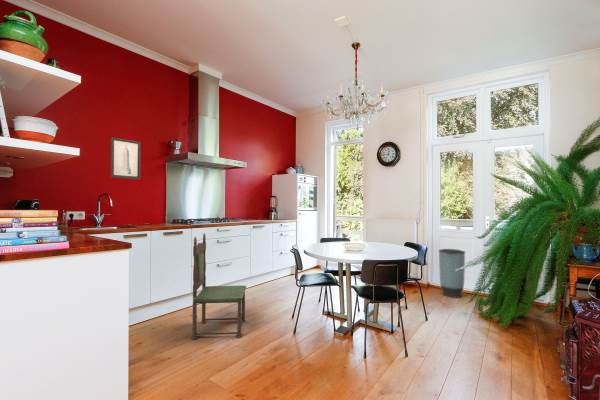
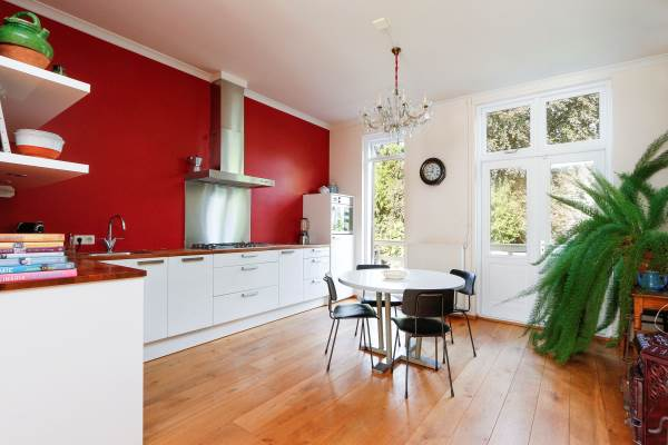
- dining chair [190,232,247,340]
- trash can [438,248,466,299]
- wall art [110,136,141,180]
